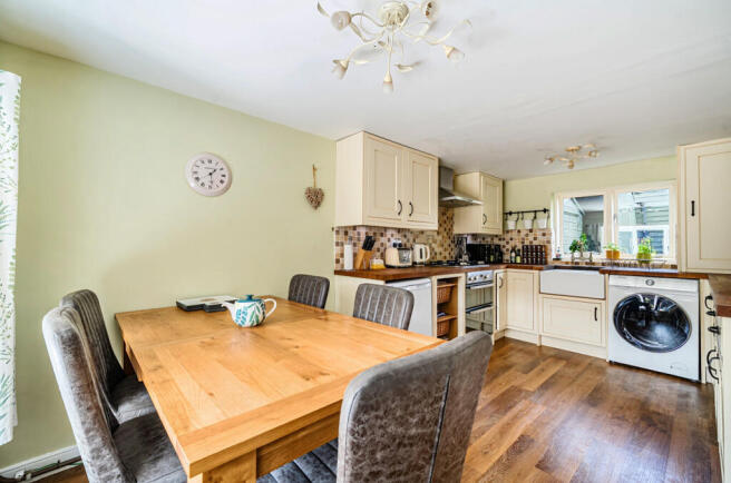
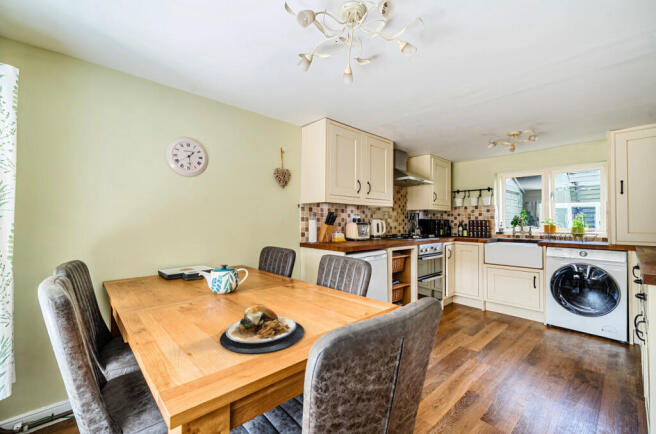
+ plate [219,304,305,354]
